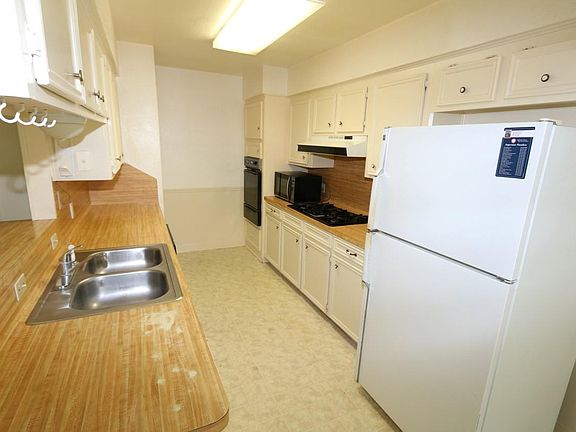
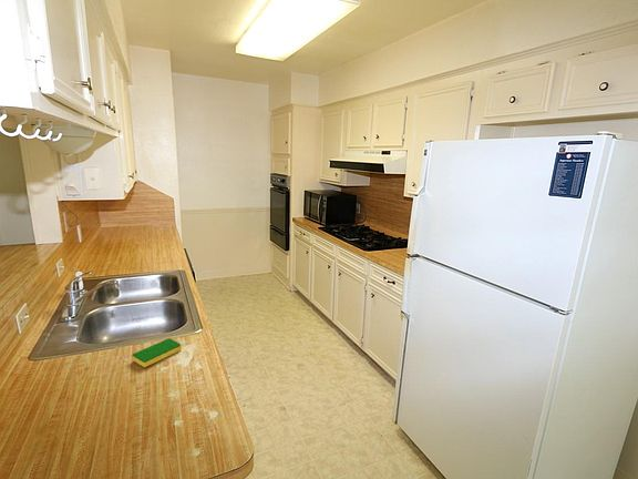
+ dish sponge [132,337,182,368]
